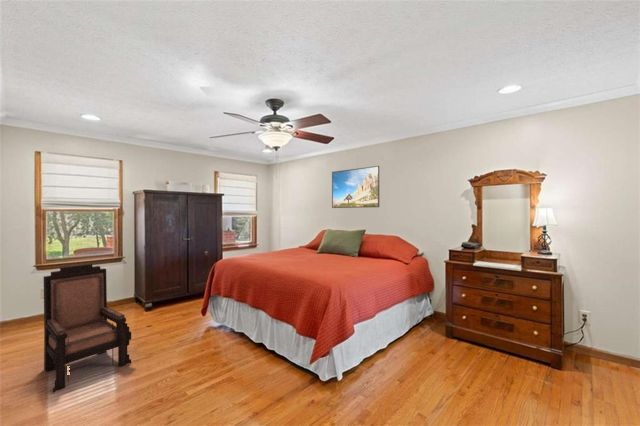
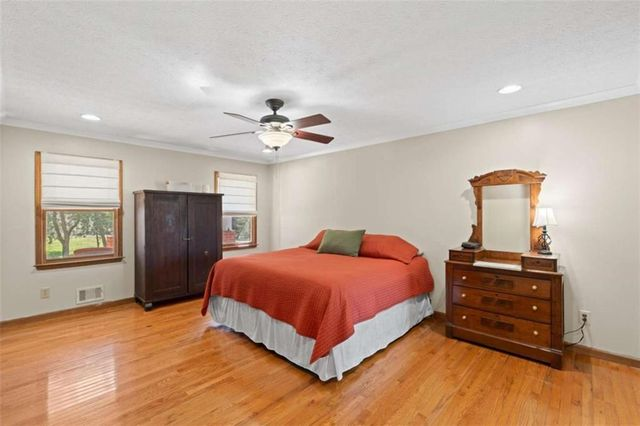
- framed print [331,165,380,209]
- armchair [43,263,132,394]
